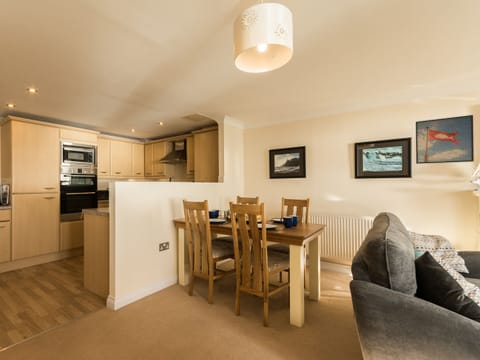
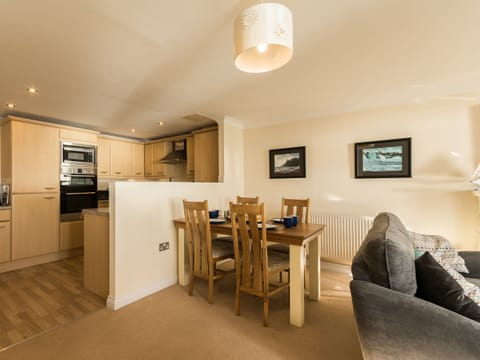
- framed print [415,114,475,165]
